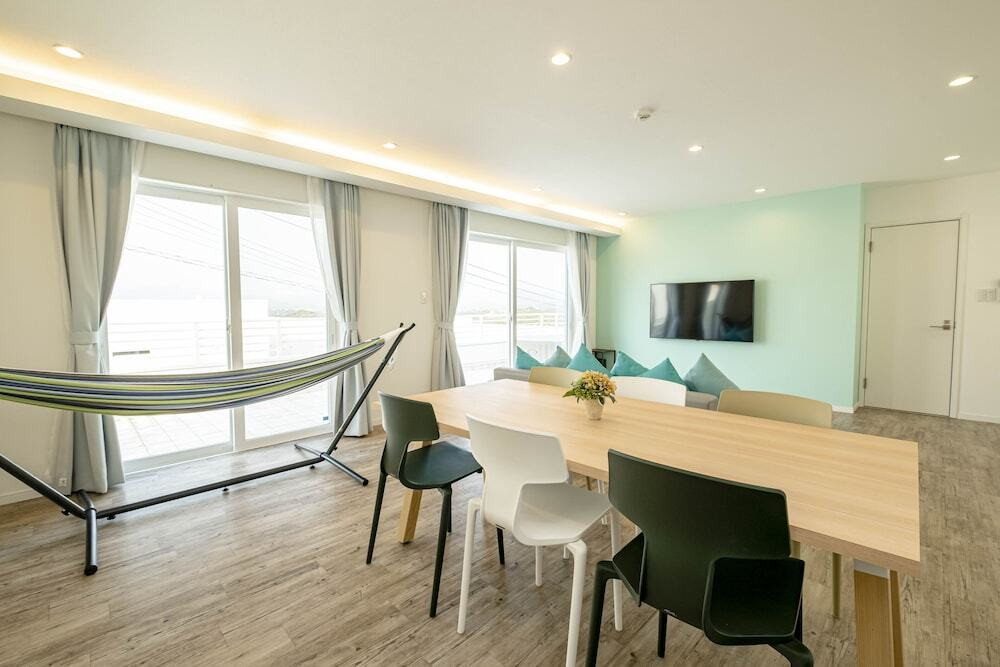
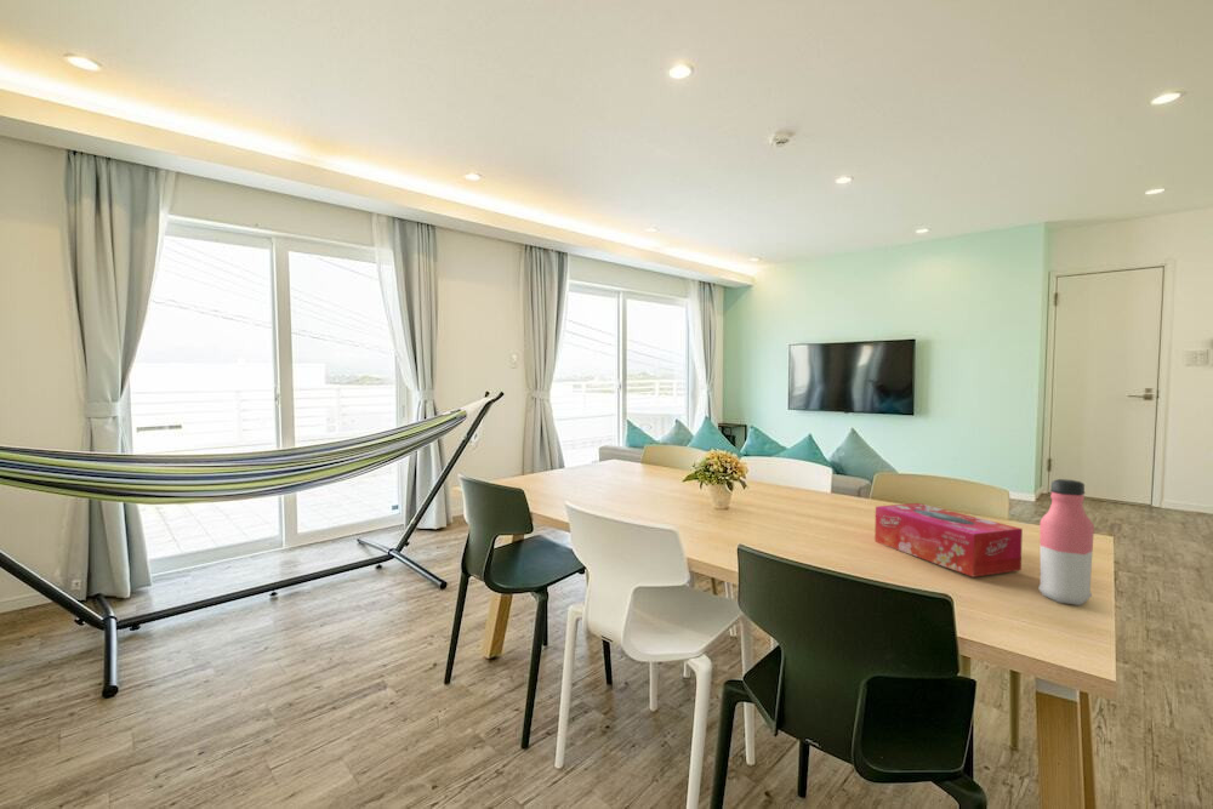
+ water bottle [1037,478,1095,606]
+ tissue box [873,502,1024,579]
